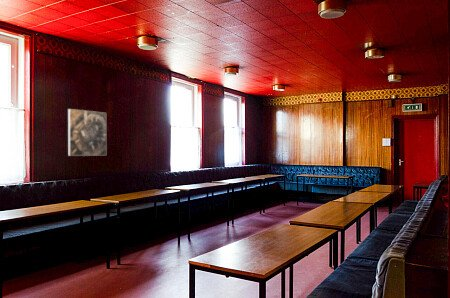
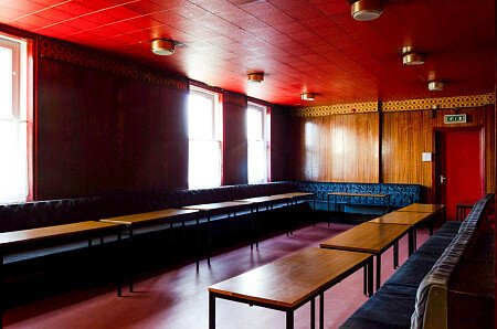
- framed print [67,108,107,157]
